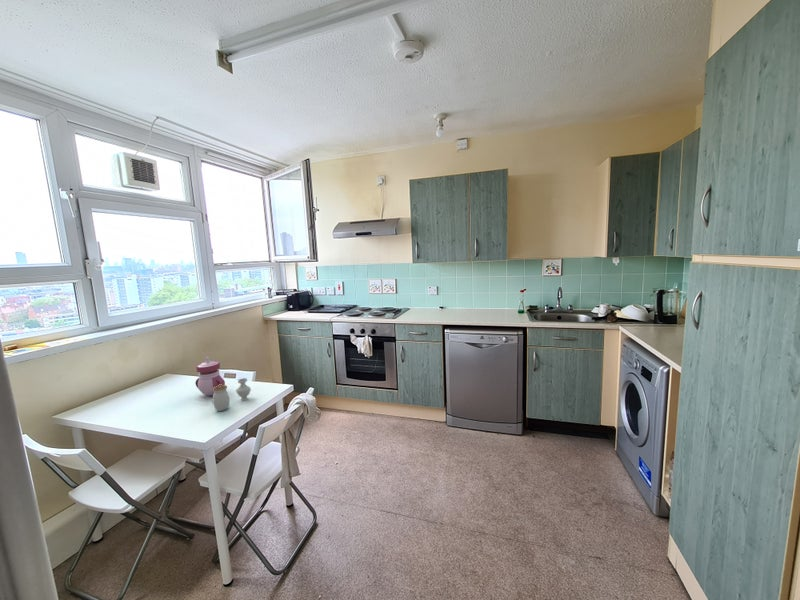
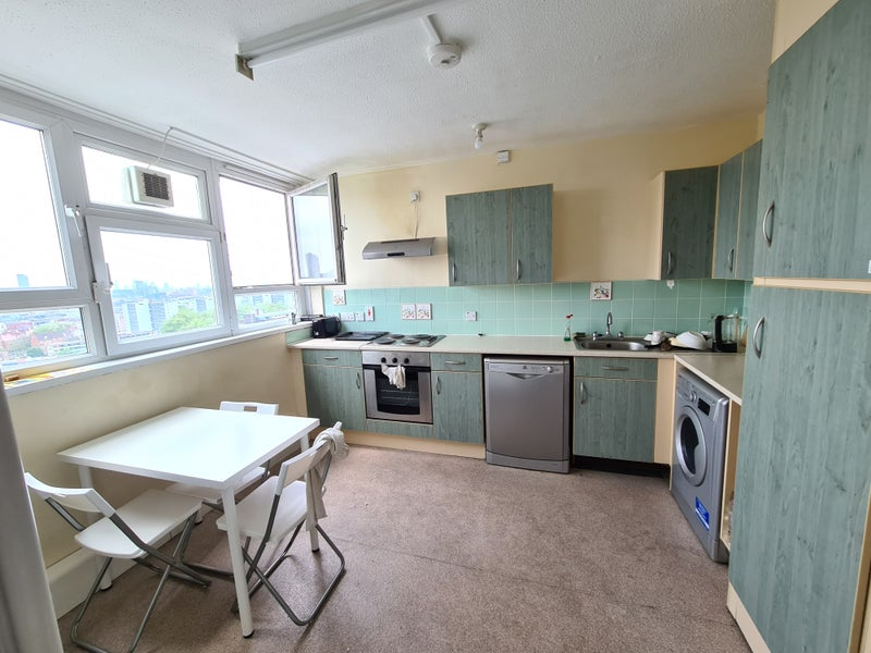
- jar [212,377,252,412]
- sippy cup [194,356,226,397]
